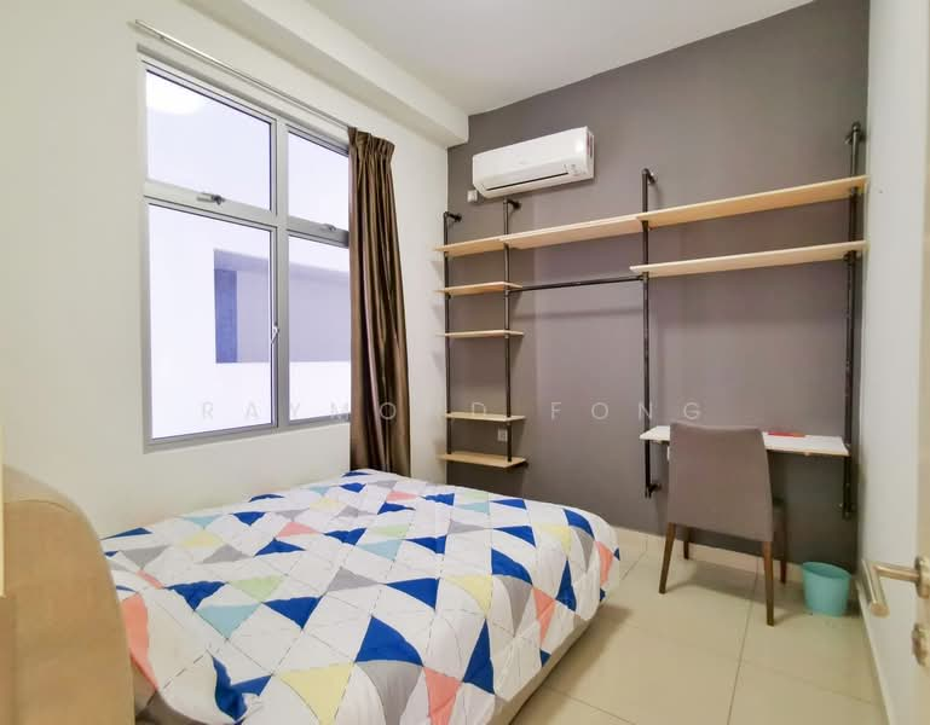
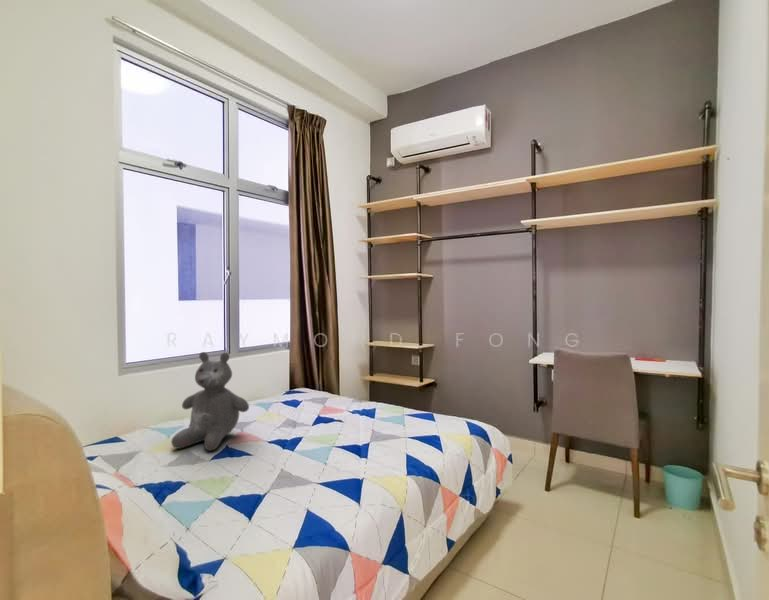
+ teddy bear [170,351,250,452]
